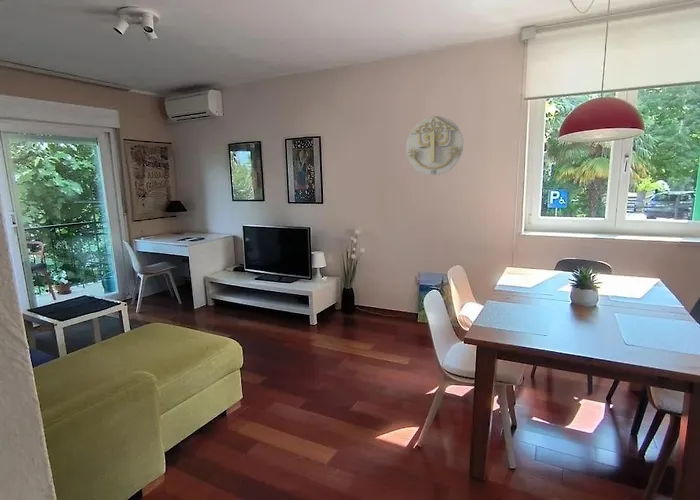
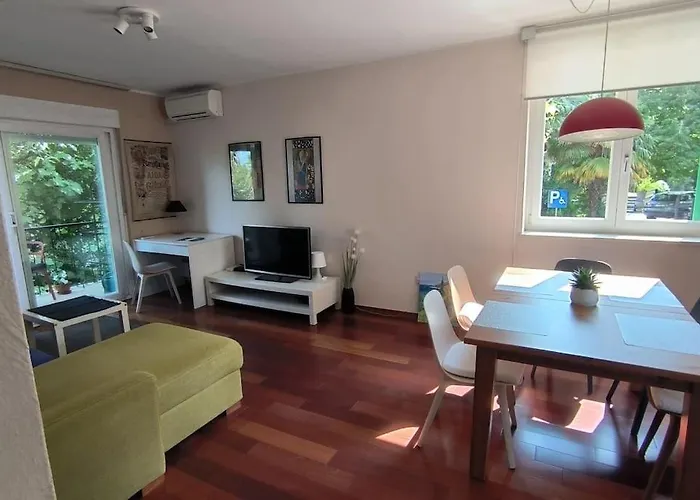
- wall decoration [405,114,464,176]
